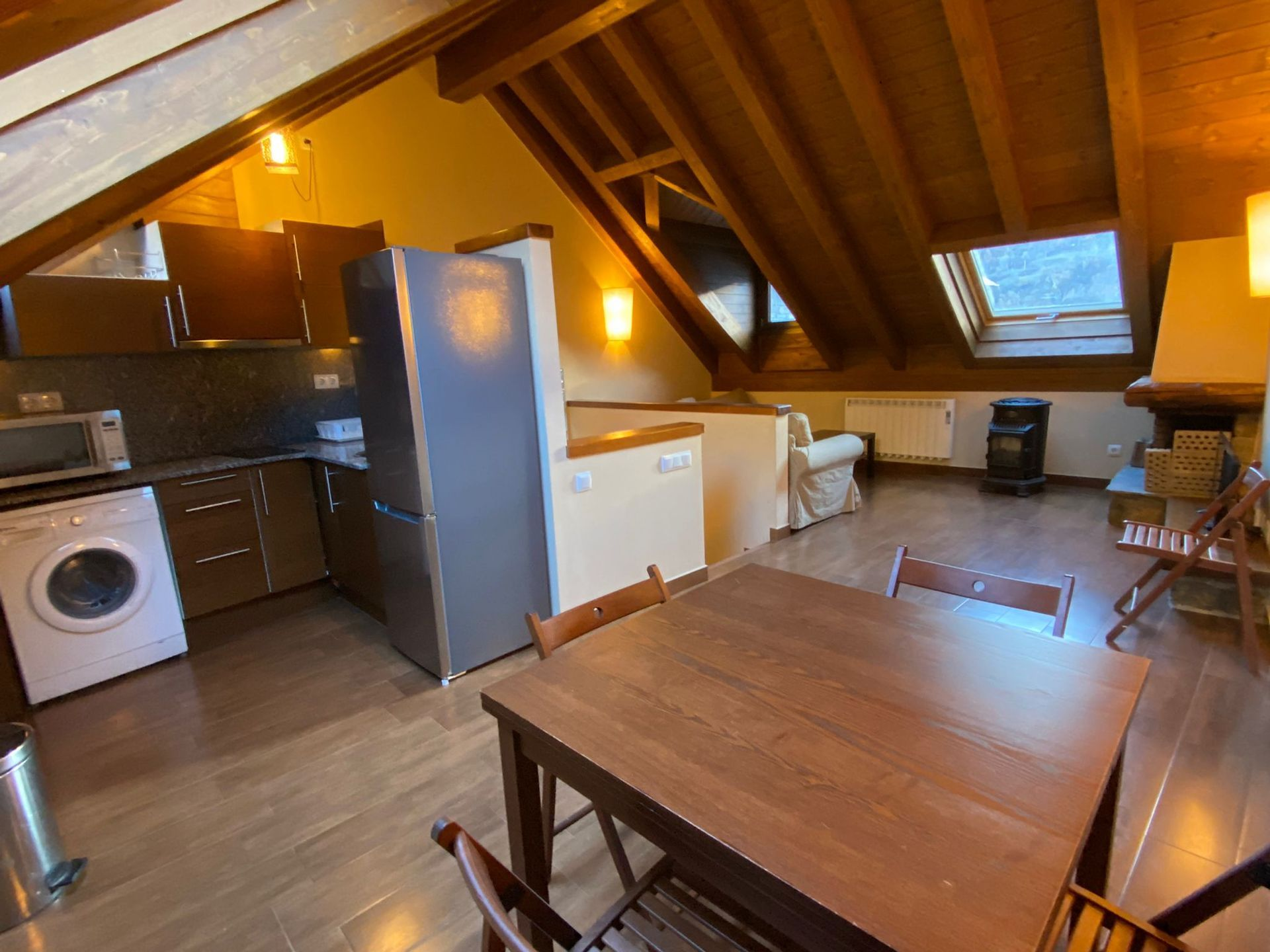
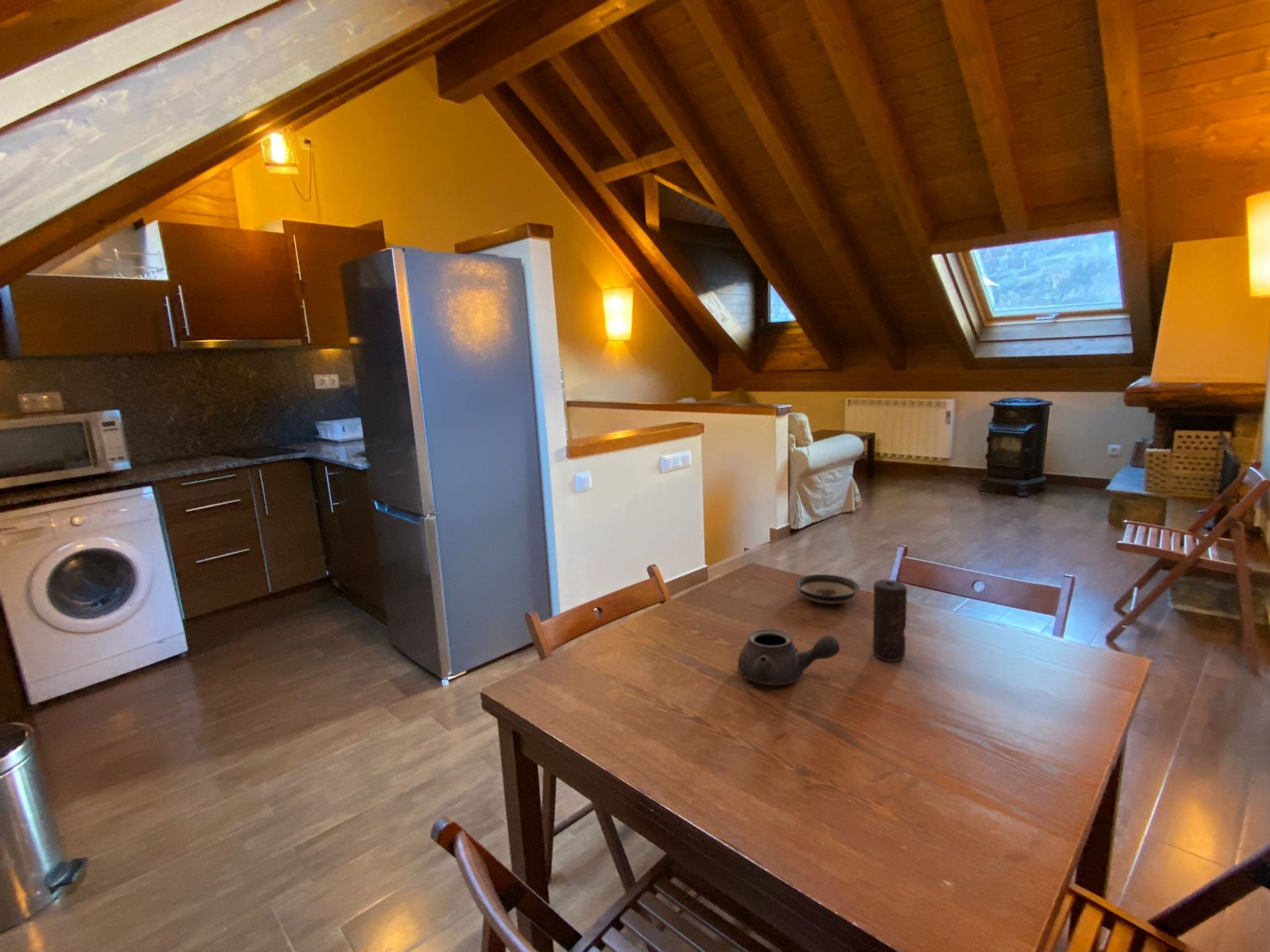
+ teapot [738,628,841,686]
+ saucer [795,574,861,605]
+ candle [872,579,908,662]
